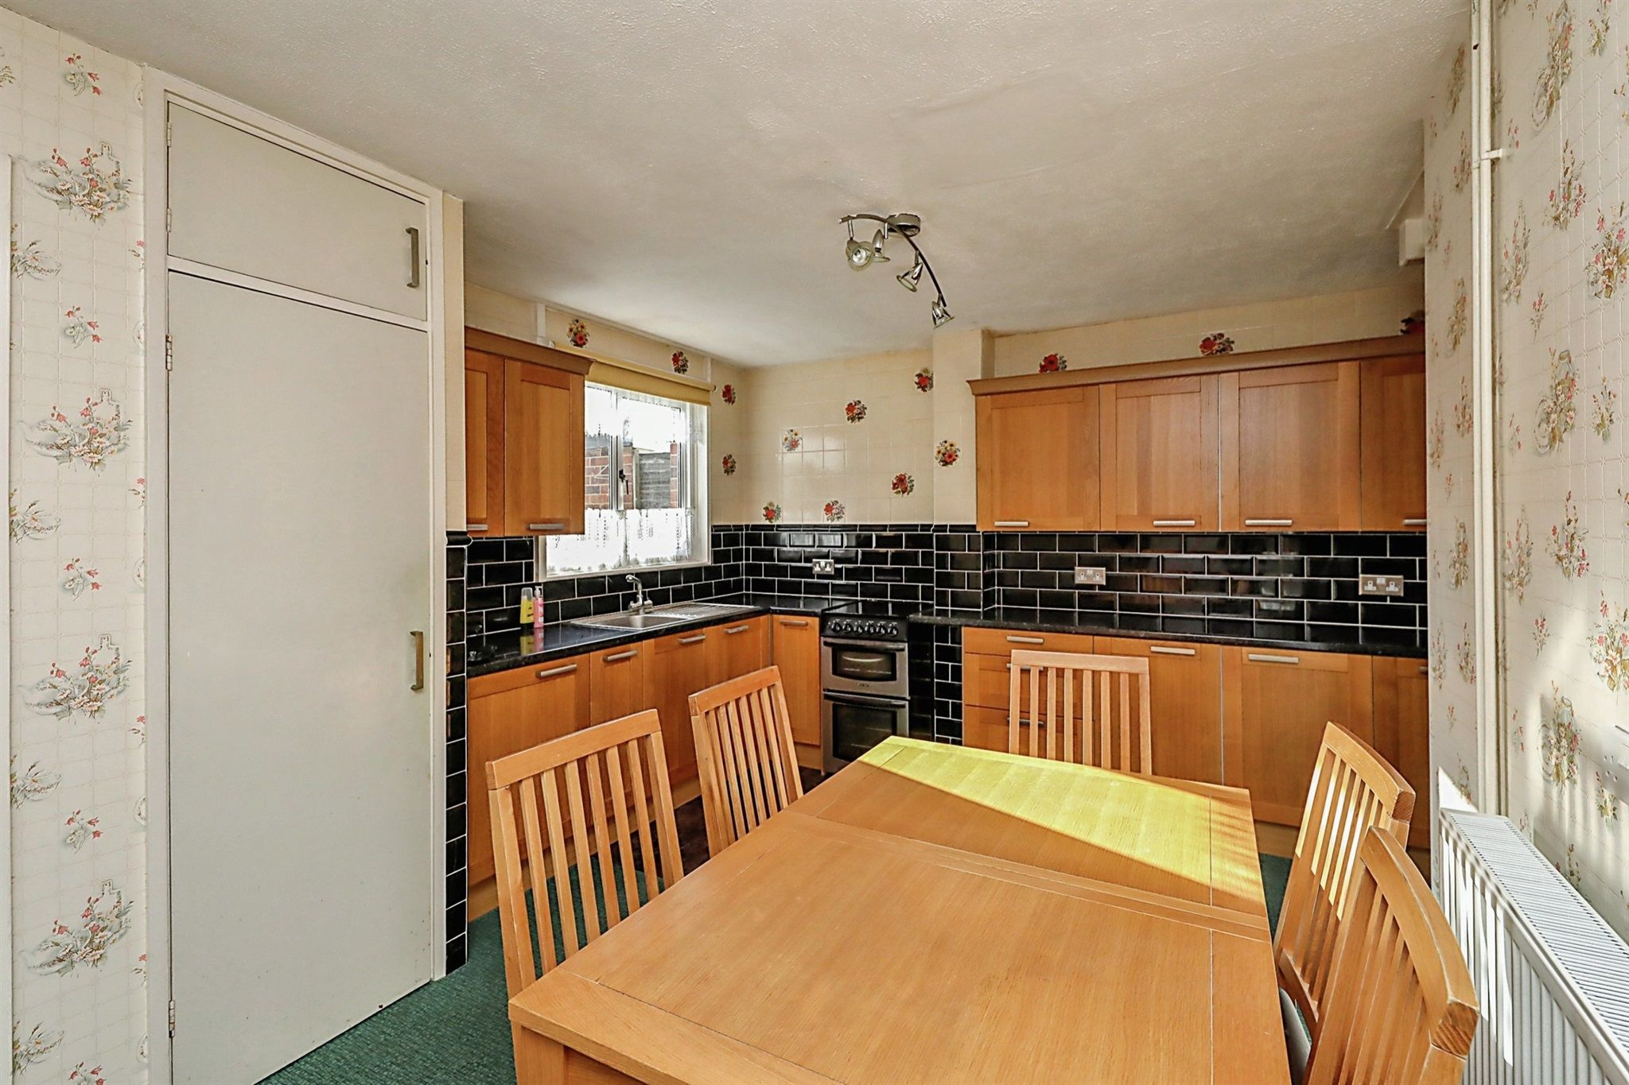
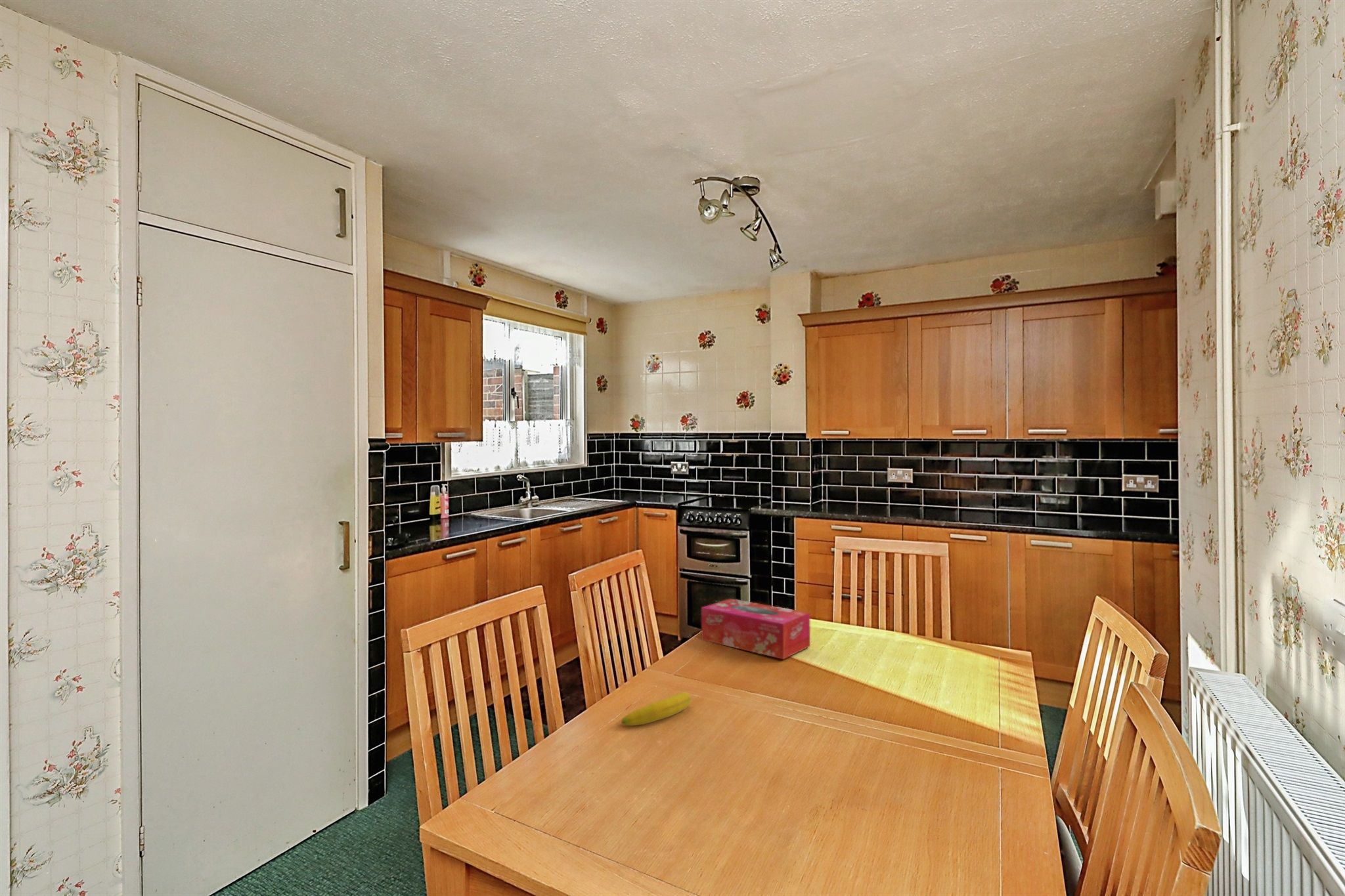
+ fruit [621,691,692,727]
+ tissue box [701,598,811,660]
